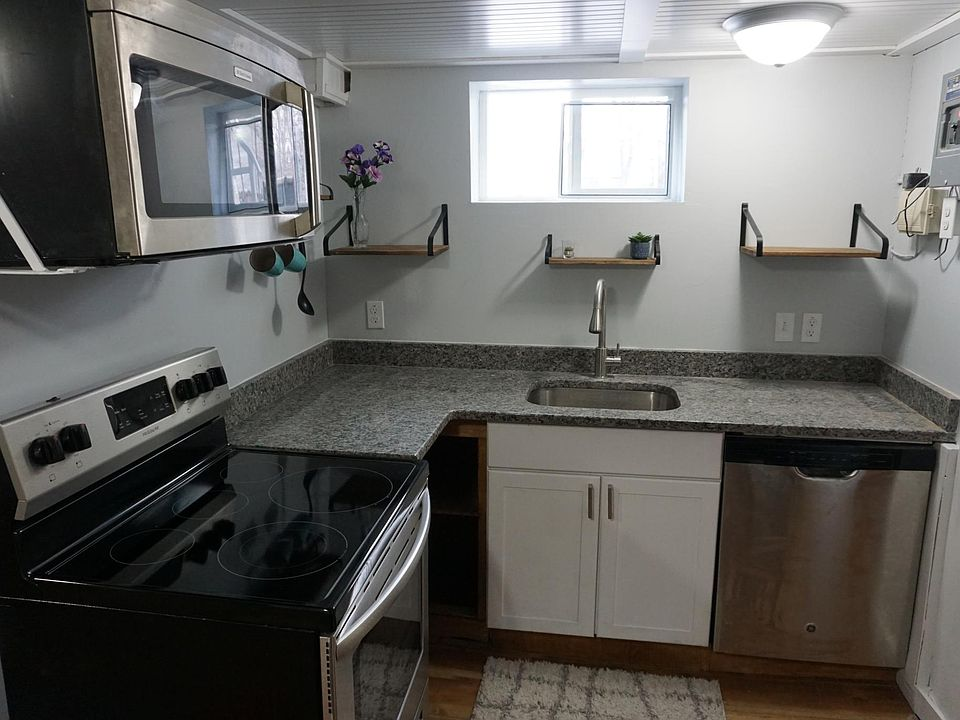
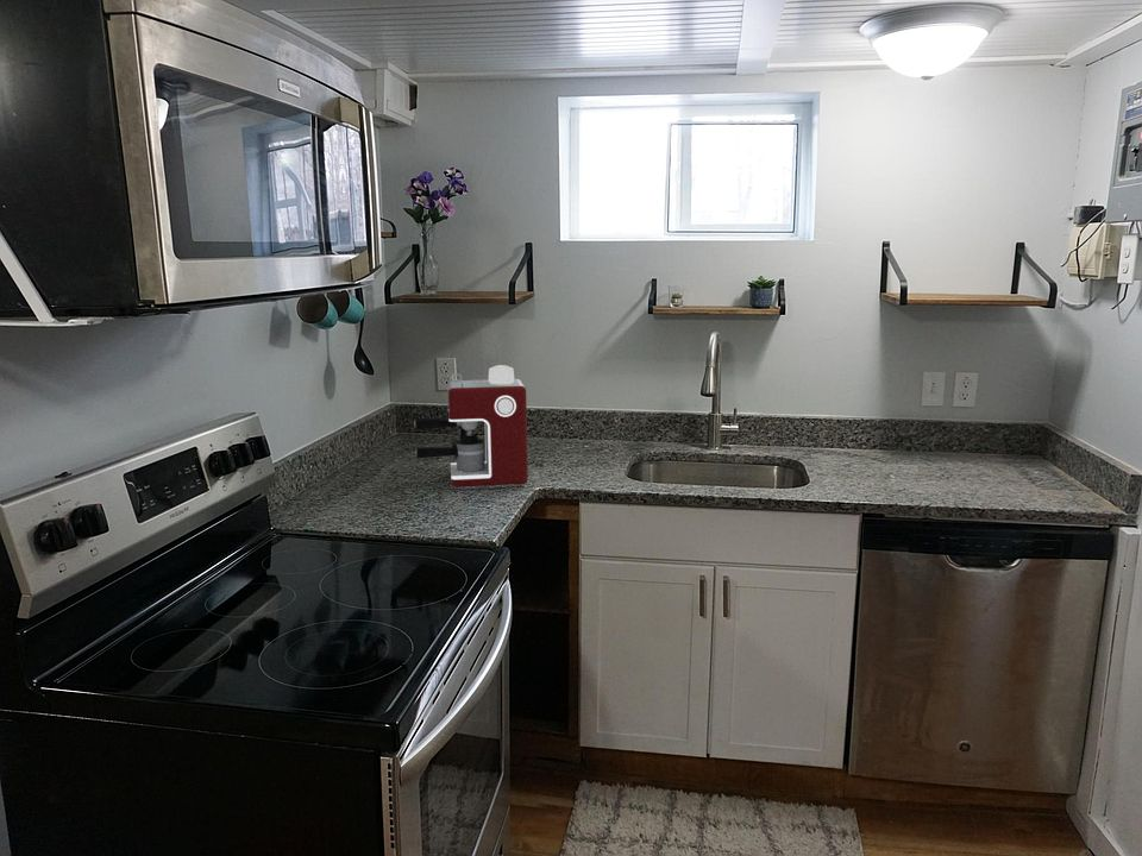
+ coffee maker [413,364,529,489]
